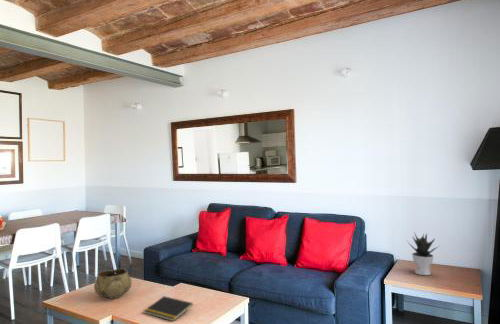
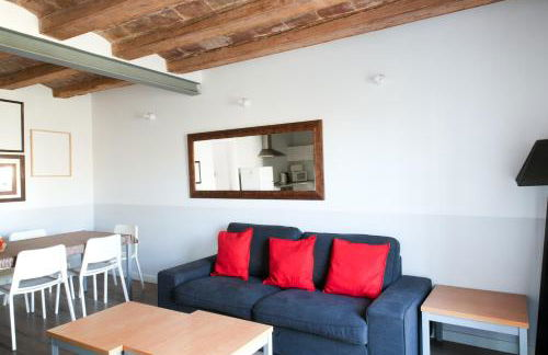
- notepad [143,295,194,322]
- decorative bowl [93,268,133,299]
- potted plant [406,230,439,276]
